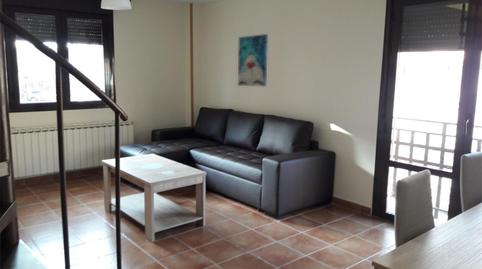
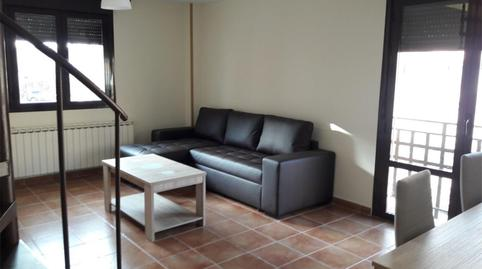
- wall art [237,33,269,88]
